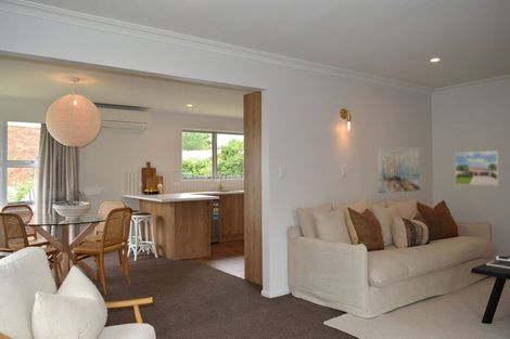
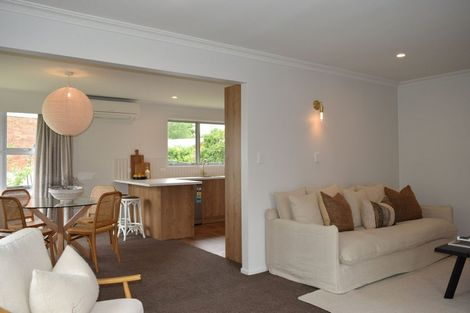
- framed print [454,149,500,186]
- wall art [377,145,421,194]
